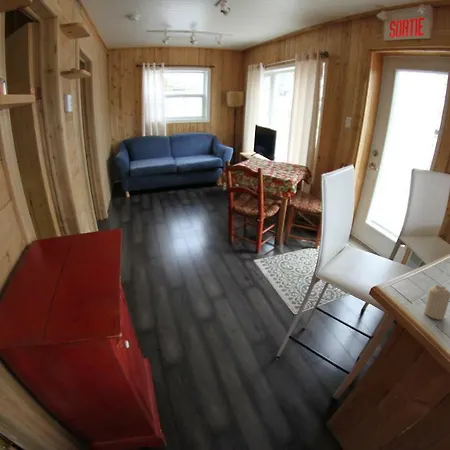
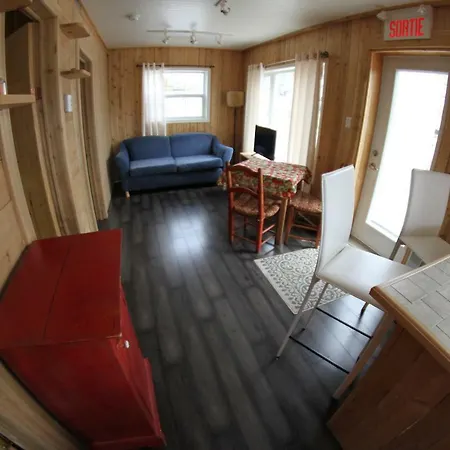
- candle [423,284,450,320]
